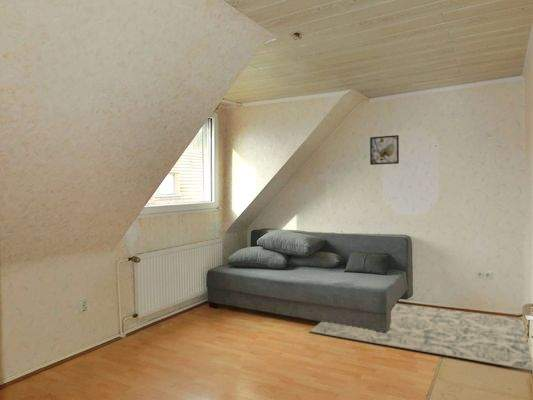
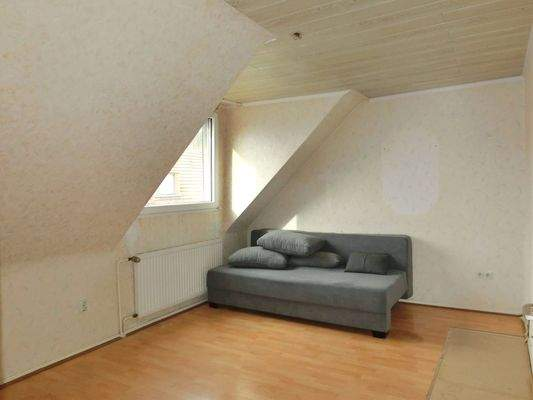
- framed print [369,134,400,166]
- rug [309,302,533,372]
